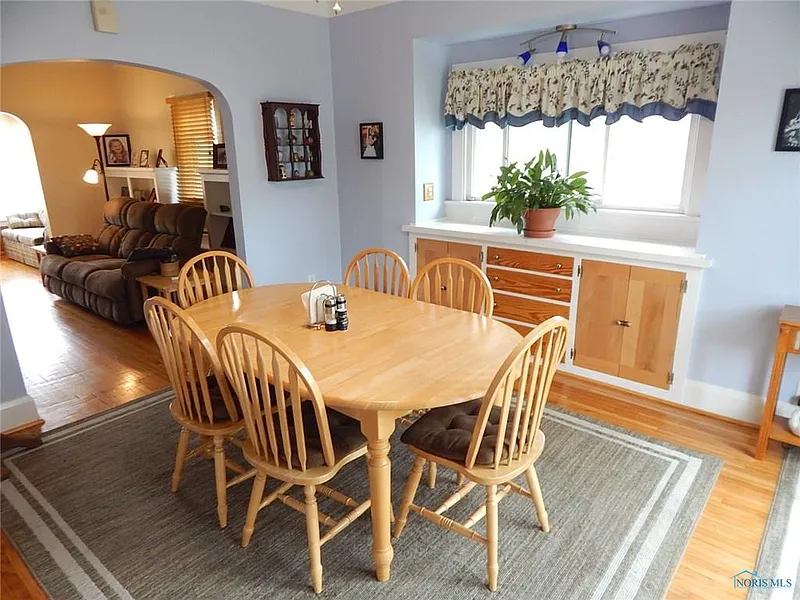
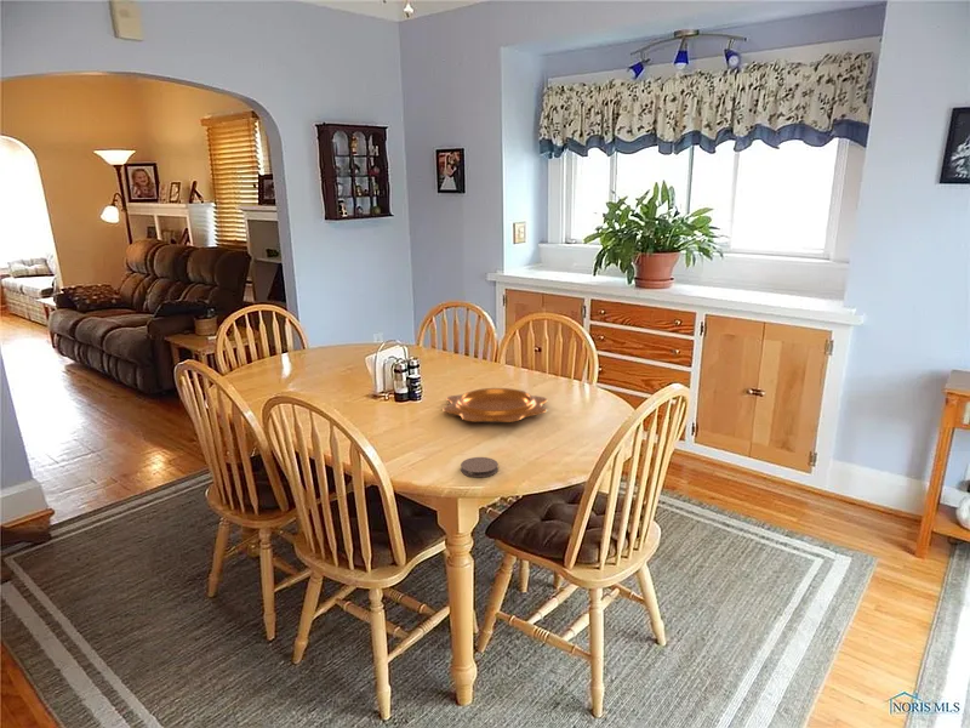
+ decorative bowl [441,387,549,423]
+ coaster [460,456,500,478]
